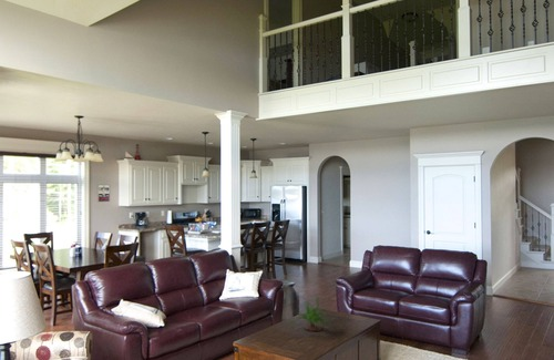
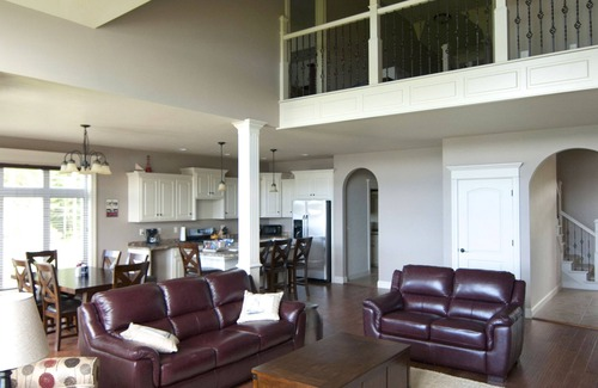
- plant [289,297,335,332]
